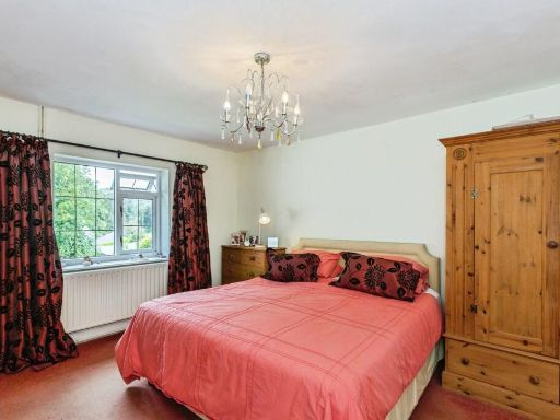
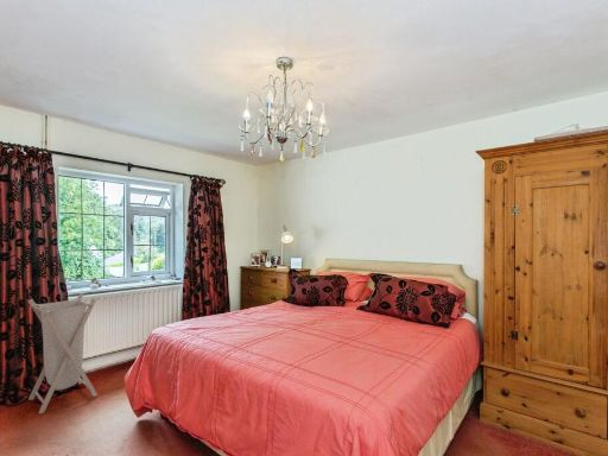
+ laundry hamper [27,292,99,414]
